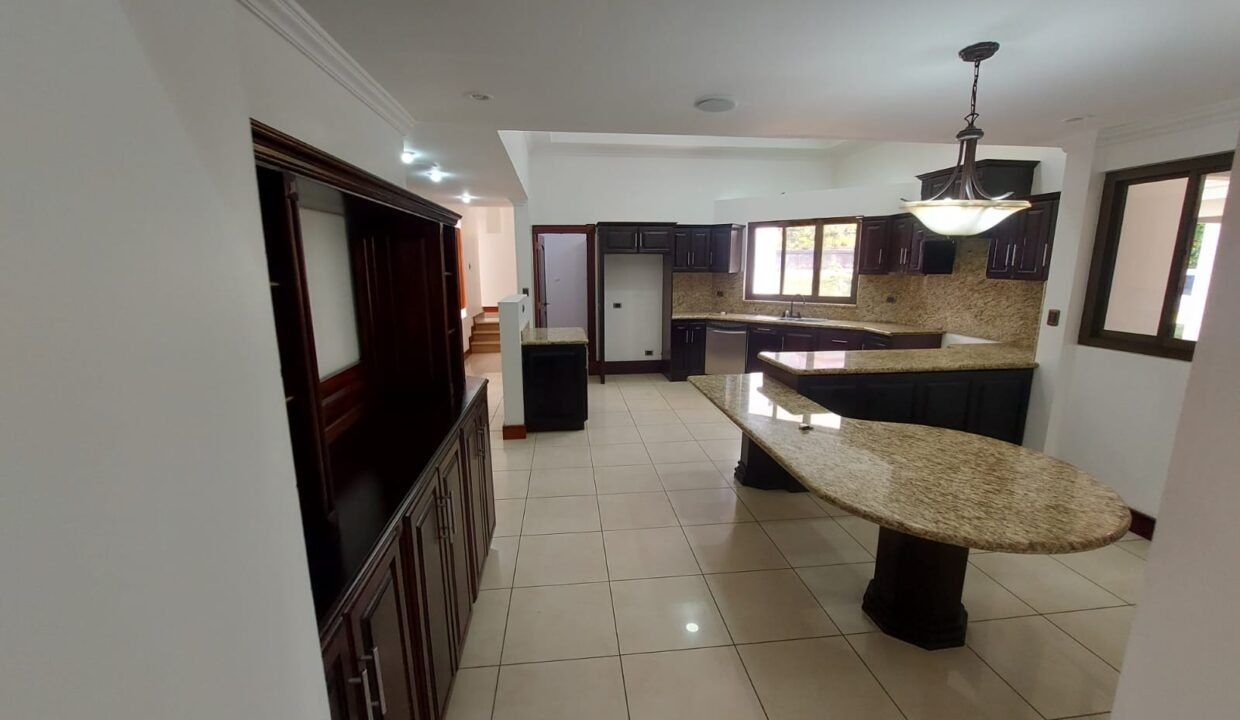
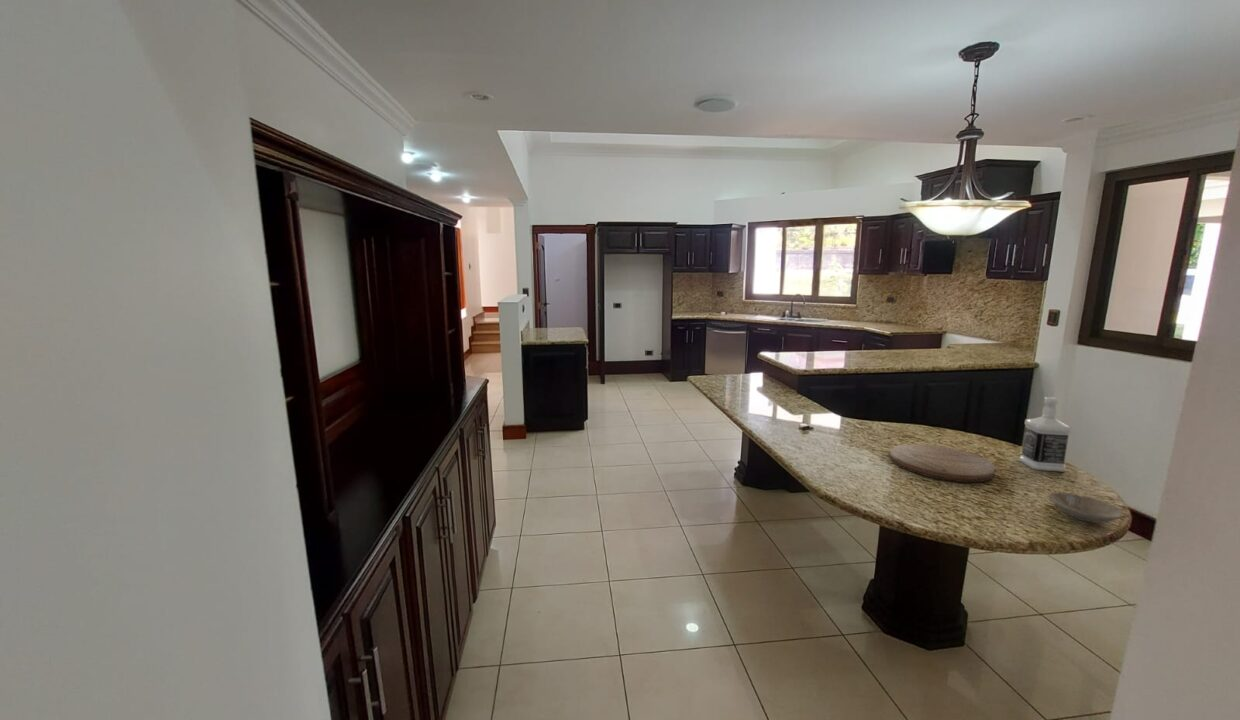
+ bowl [1048,491,1124,524]
+ cutting board [889,443,996,483]
+ bottle [1018,396,1072,473]
